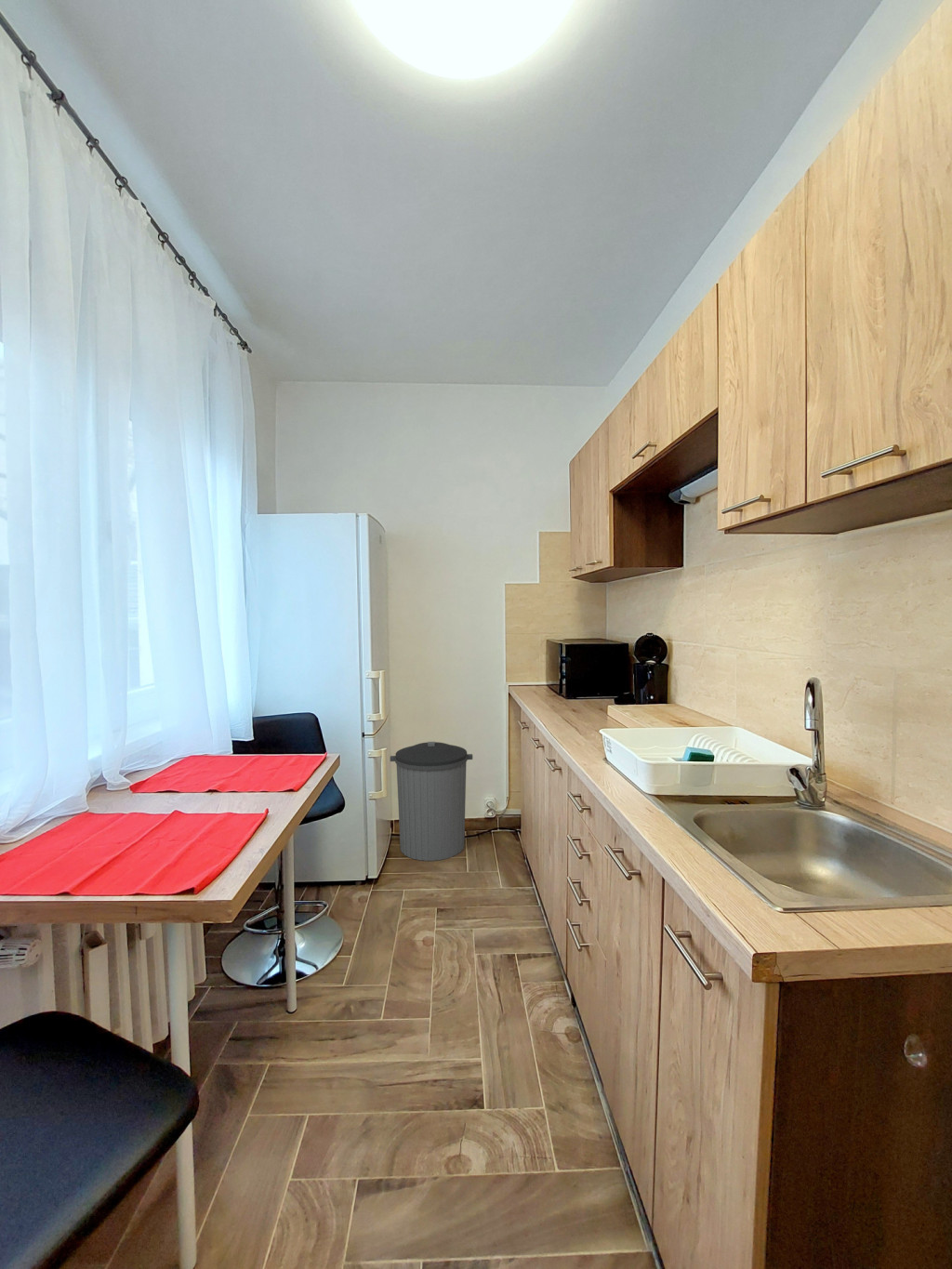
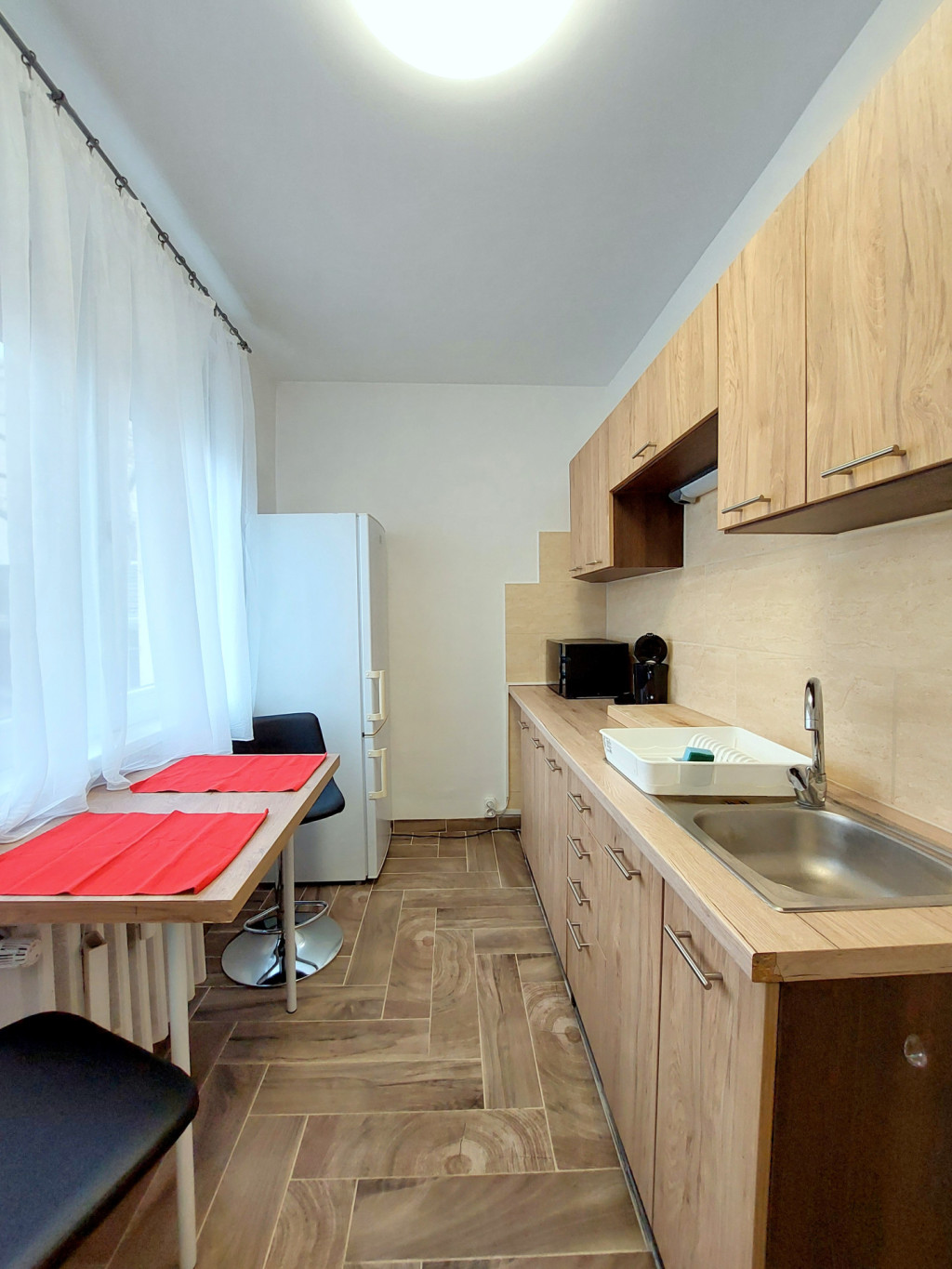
- trash can [390,741,473,862]
